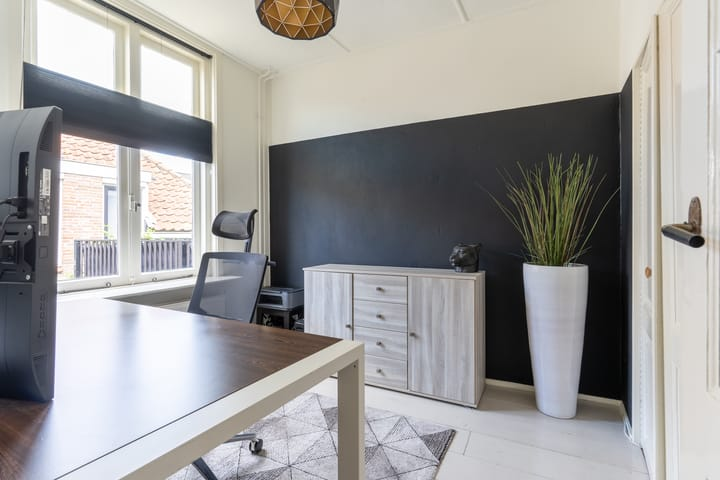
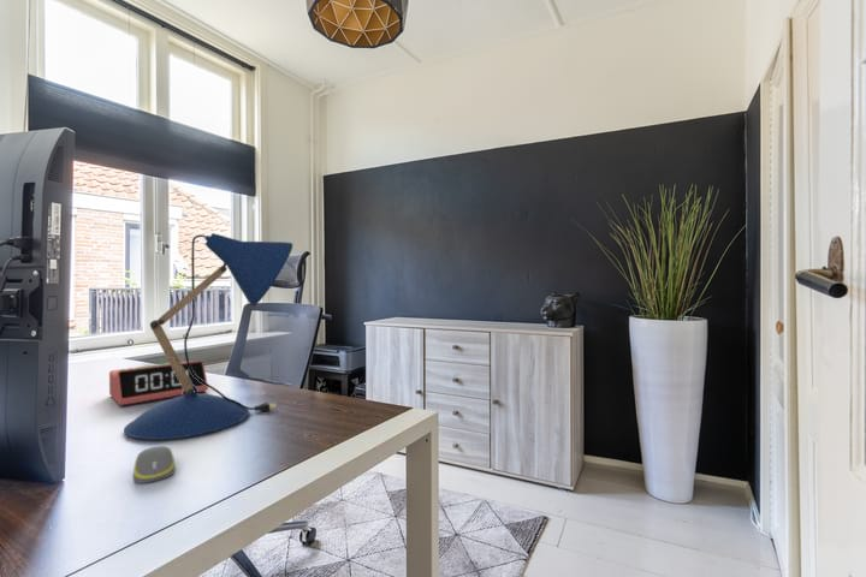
+ computer mouse [132,445,177,484]
+ desk lamp [123,232,293,441]
+ alarm clock [108,359,209,406]
